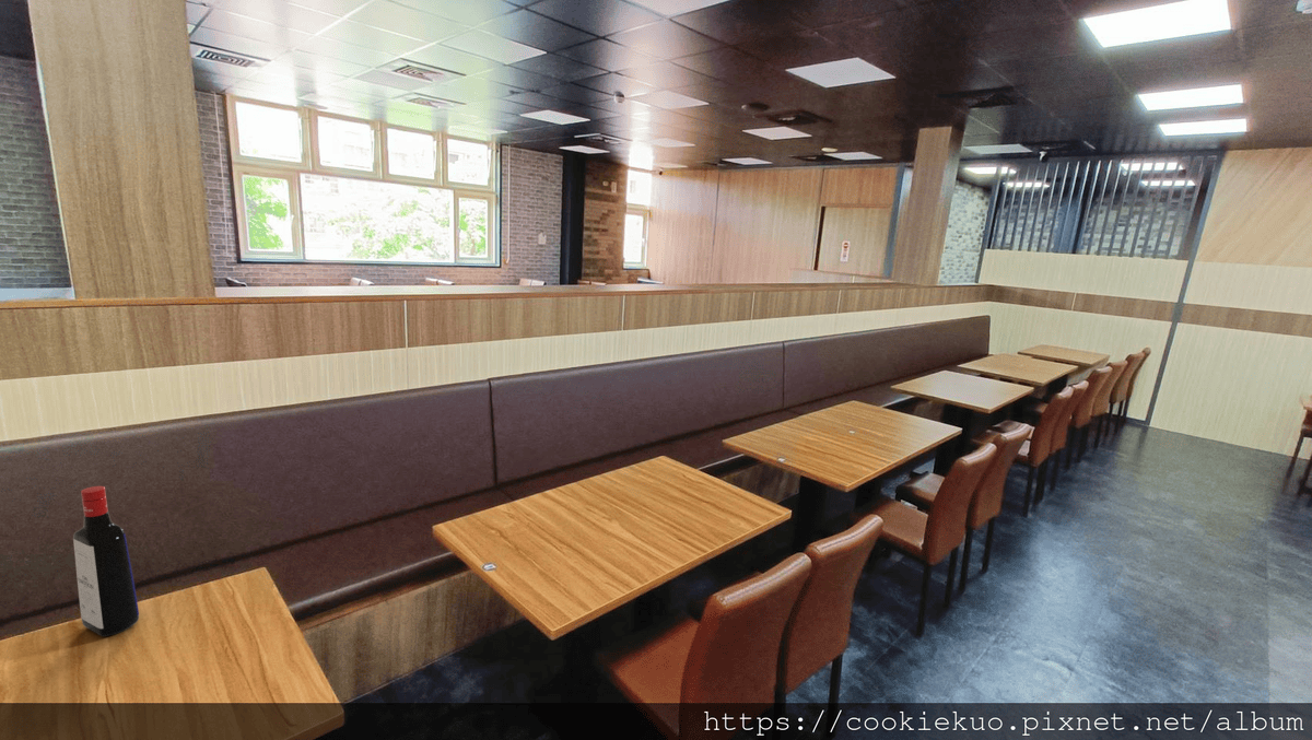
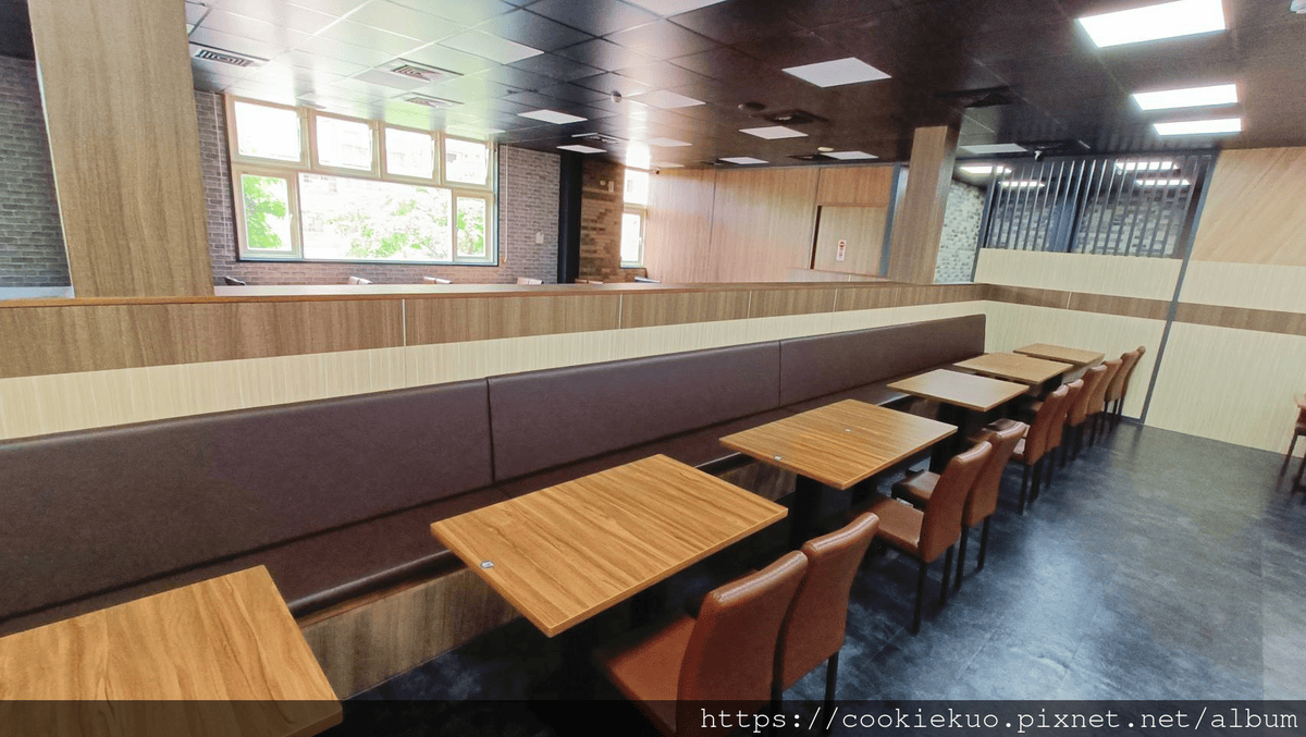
- liquor bottle [72,485,140,637]
